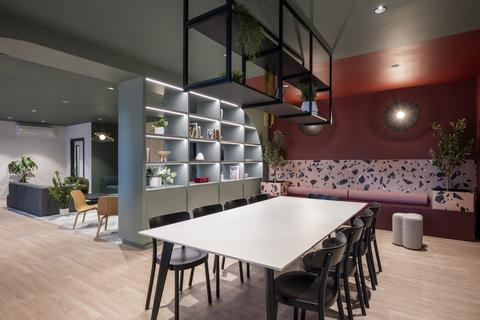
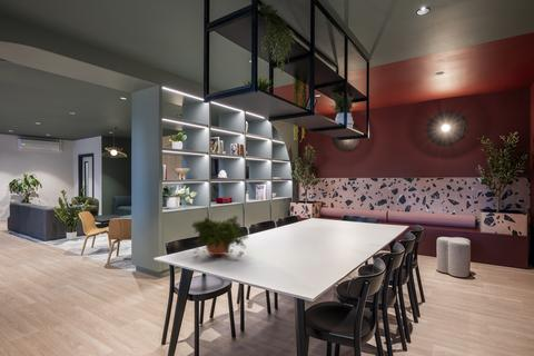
+ potted plant [191,215,250,259]
